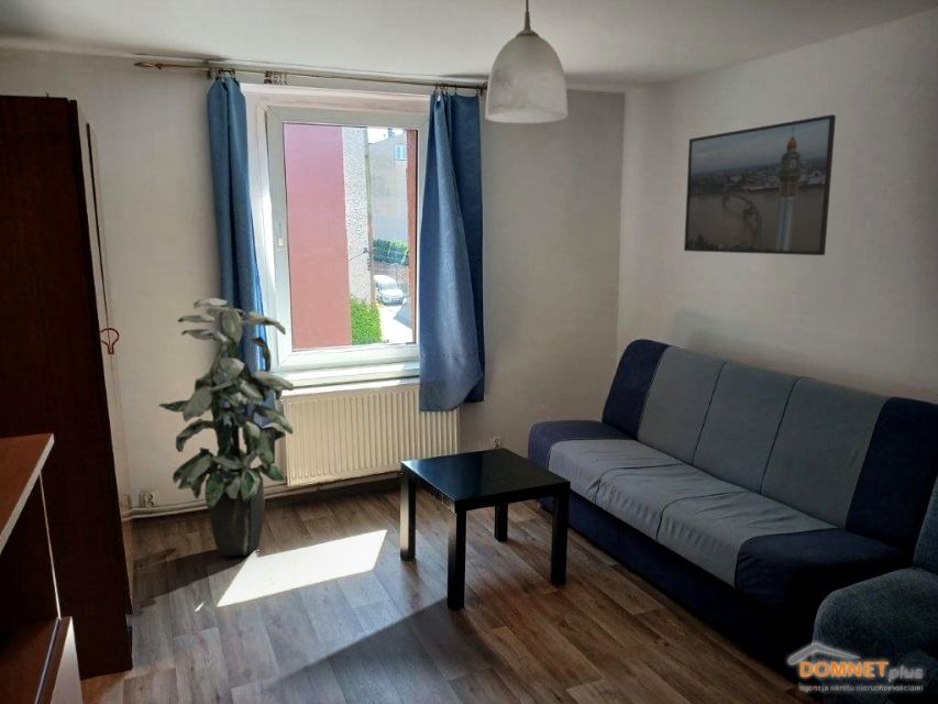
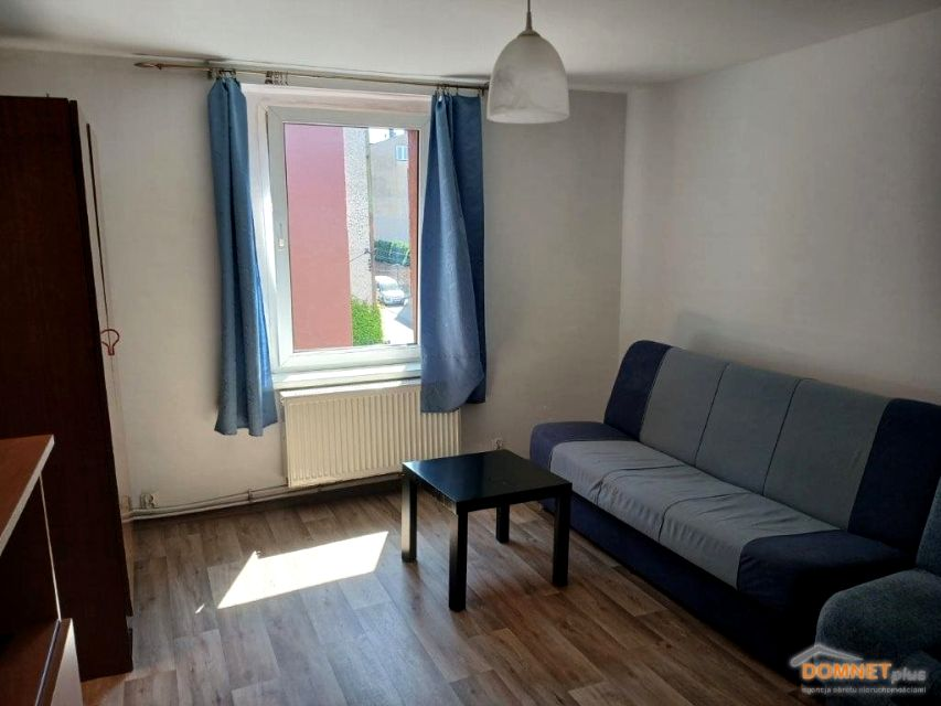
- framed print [683,113,837,256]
- indoor plant [157,297,295,556]
